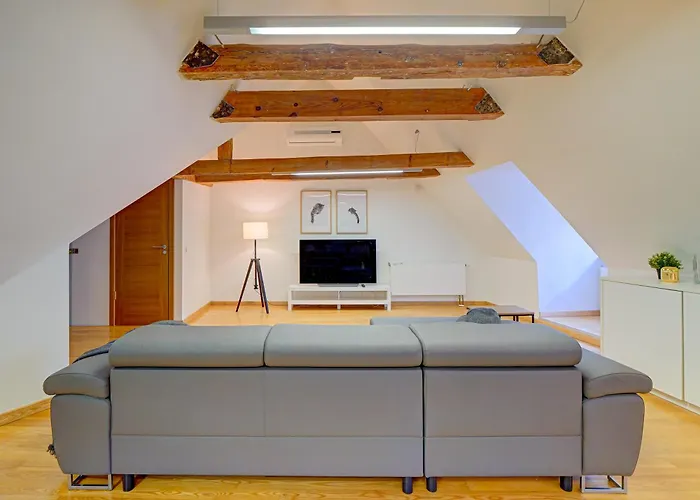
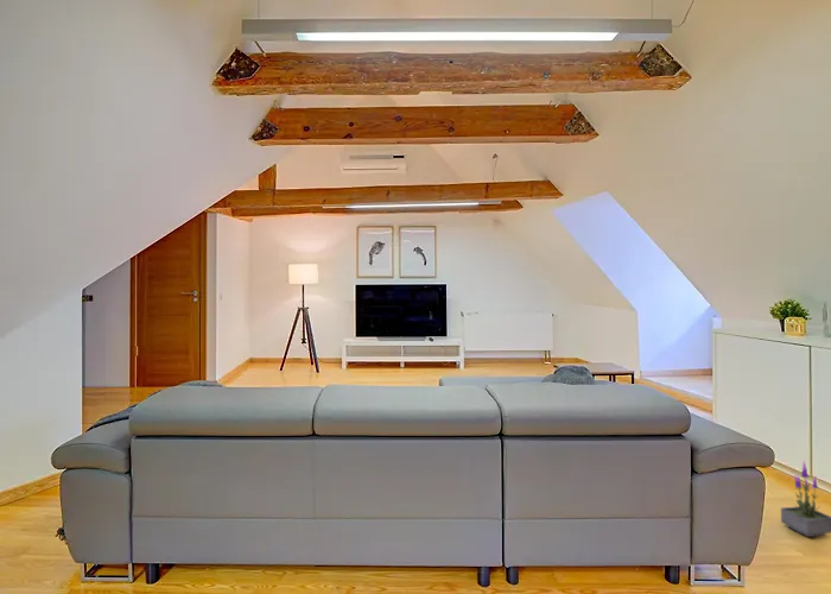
+ potted plant [780,460,831,538]
